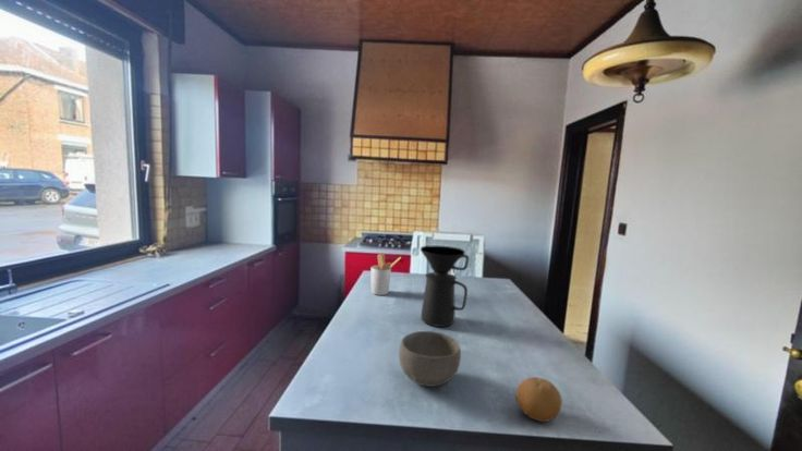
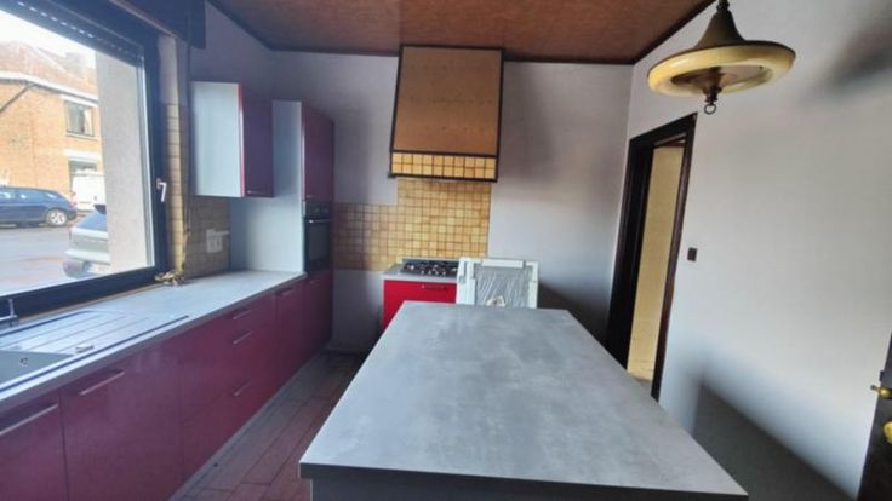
- bowl [398,330,462,388]
- coffee maker [420,245,470,328]
- fruit [515,376,563,423]
- utensil holder [369,253,402,296]
